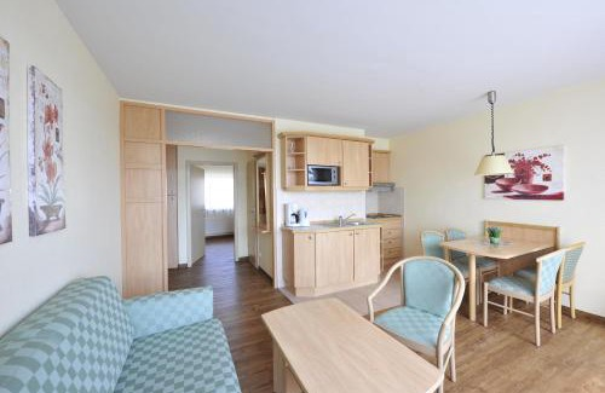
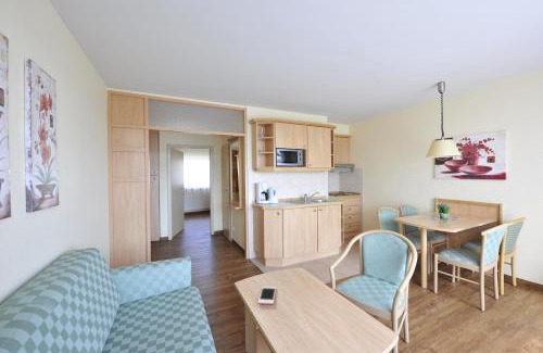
+ cell phone [257,286,277,305]
